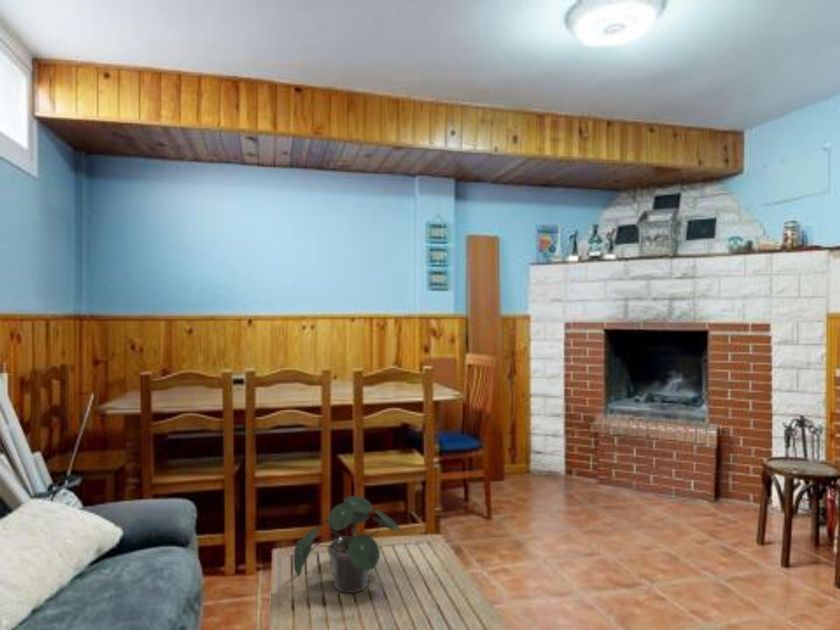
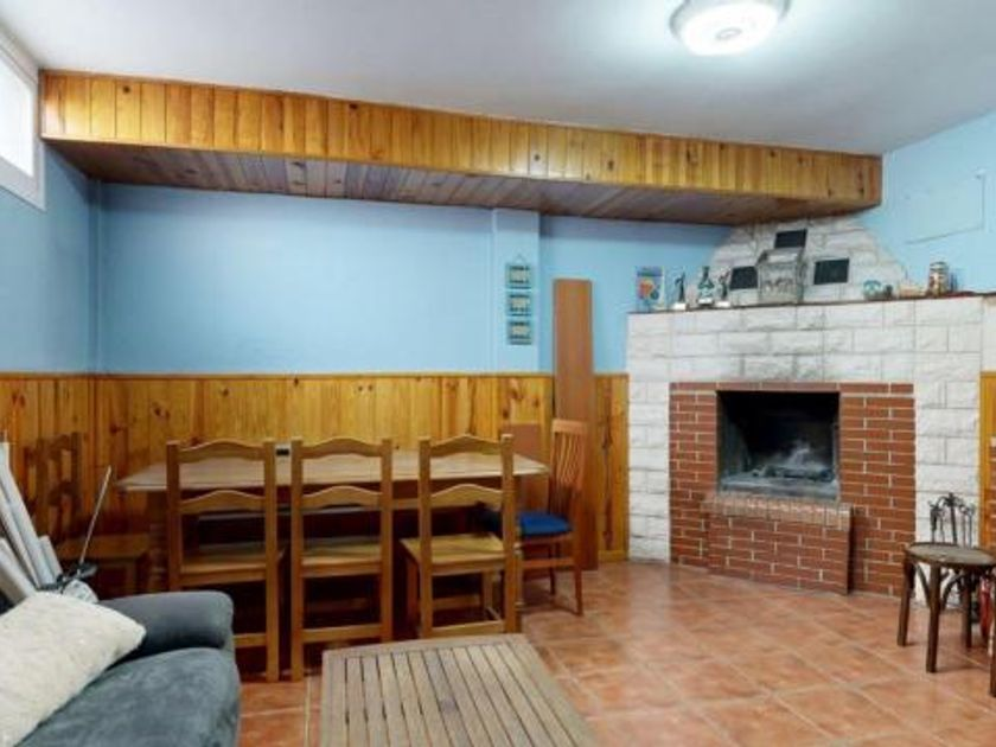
- potted plant [292,495,403,594]
